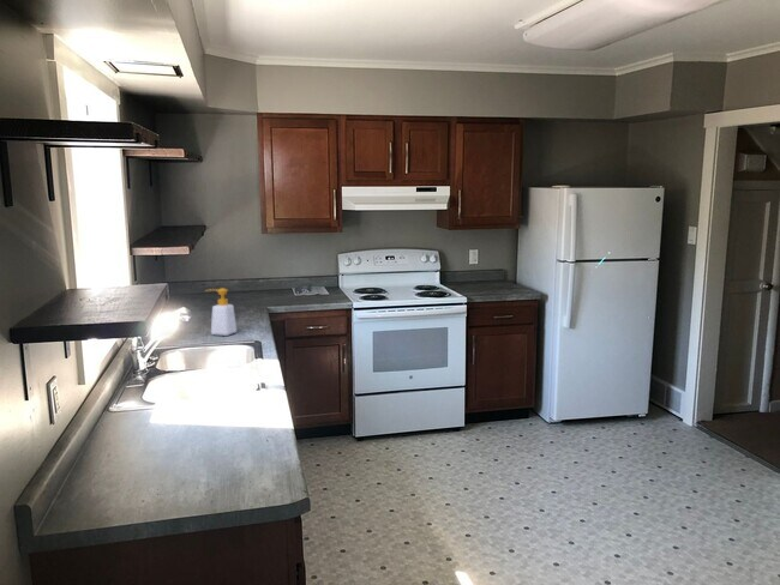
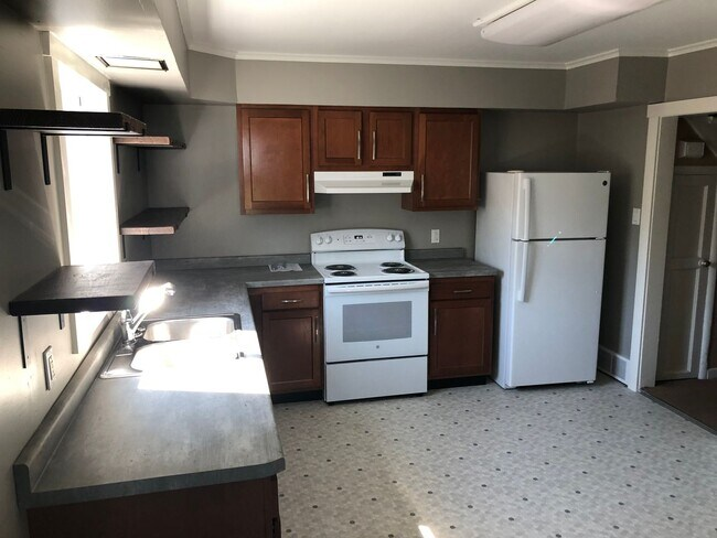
- soap bottle [204,287,238,337]
